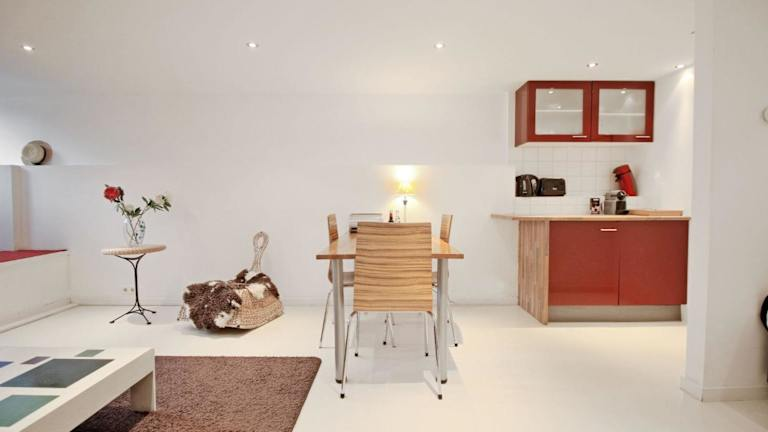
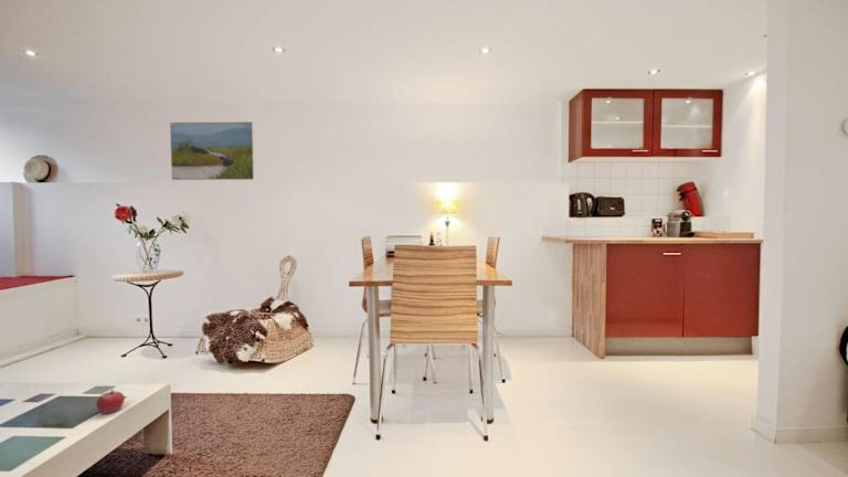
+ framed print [169,120,256,181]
+ fruit [95,388,126,415]
